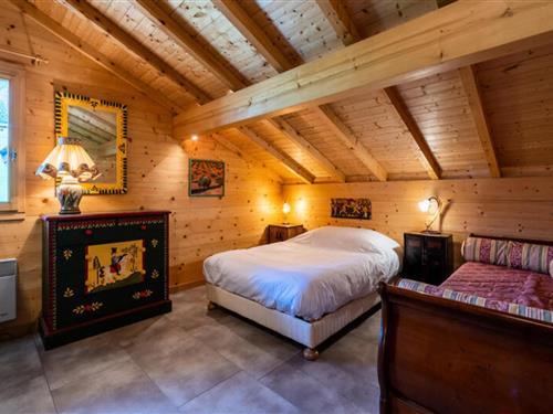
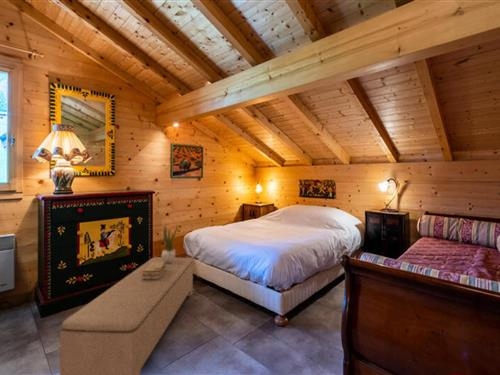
+ potted plant [160,224,178,263]
+ bench [59,256,194,375]
+ decorative box [142,262,166,280]
